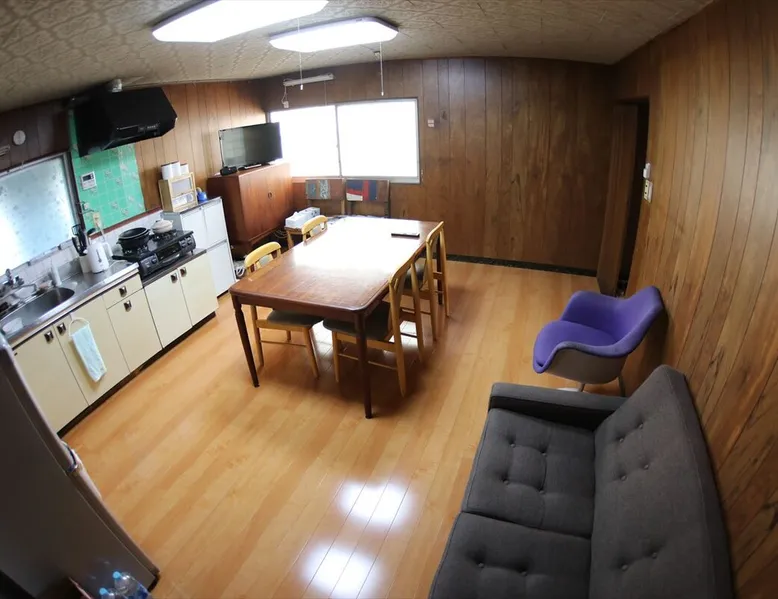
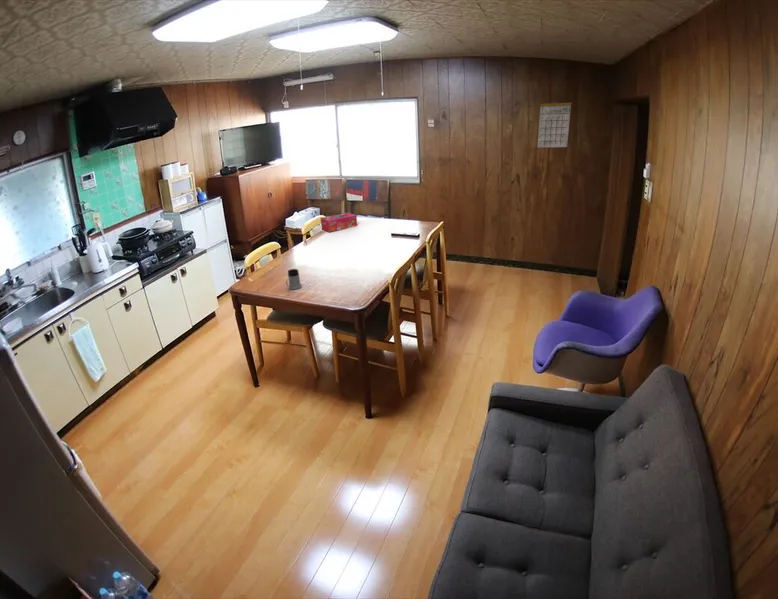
+ tissue box [320,212,358,233]
+ calendar [537,93,572,148]
+ mug [285,268,303,291]
